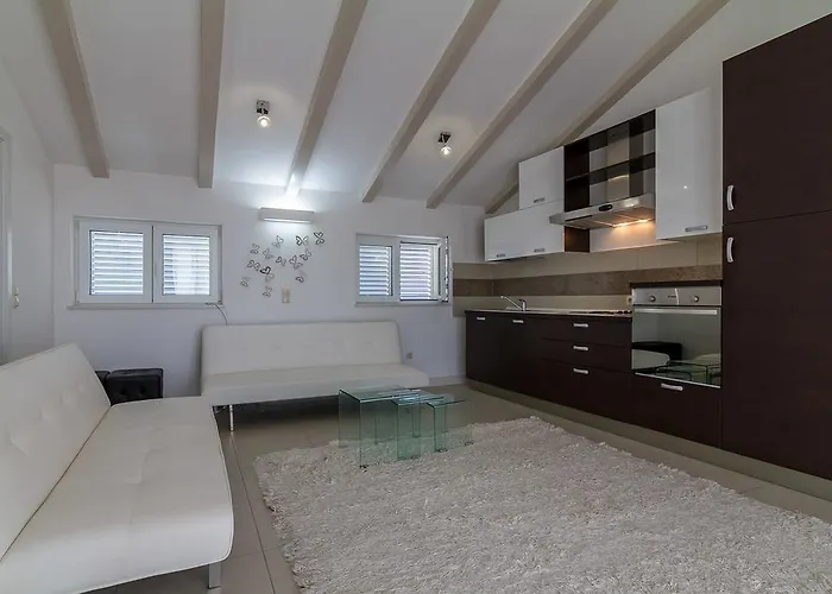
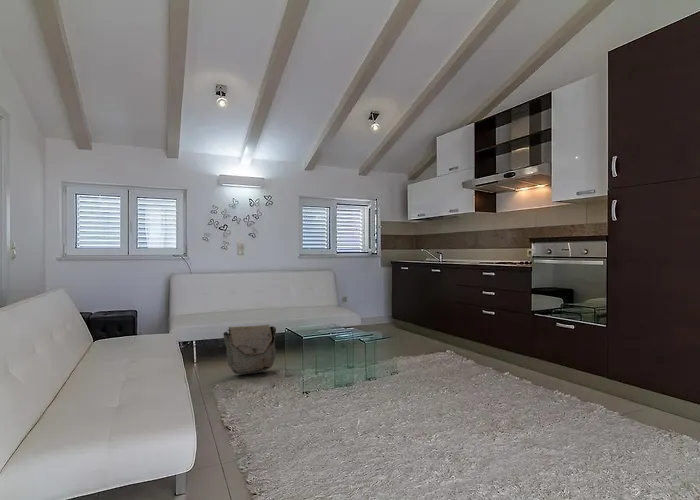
+ bag [222,324,277,375]
